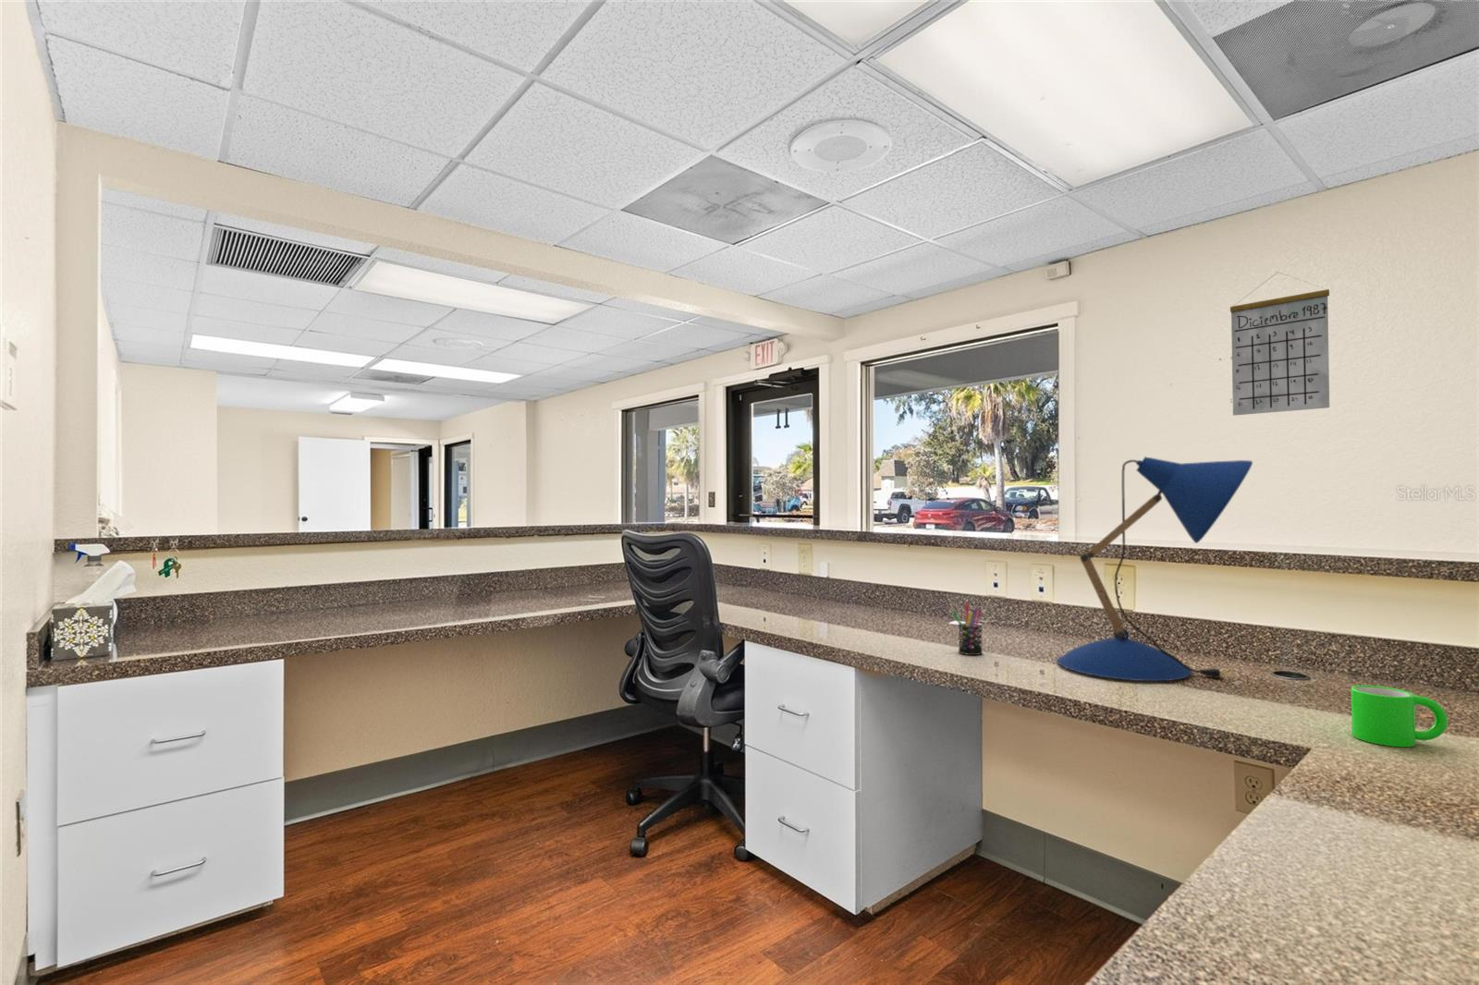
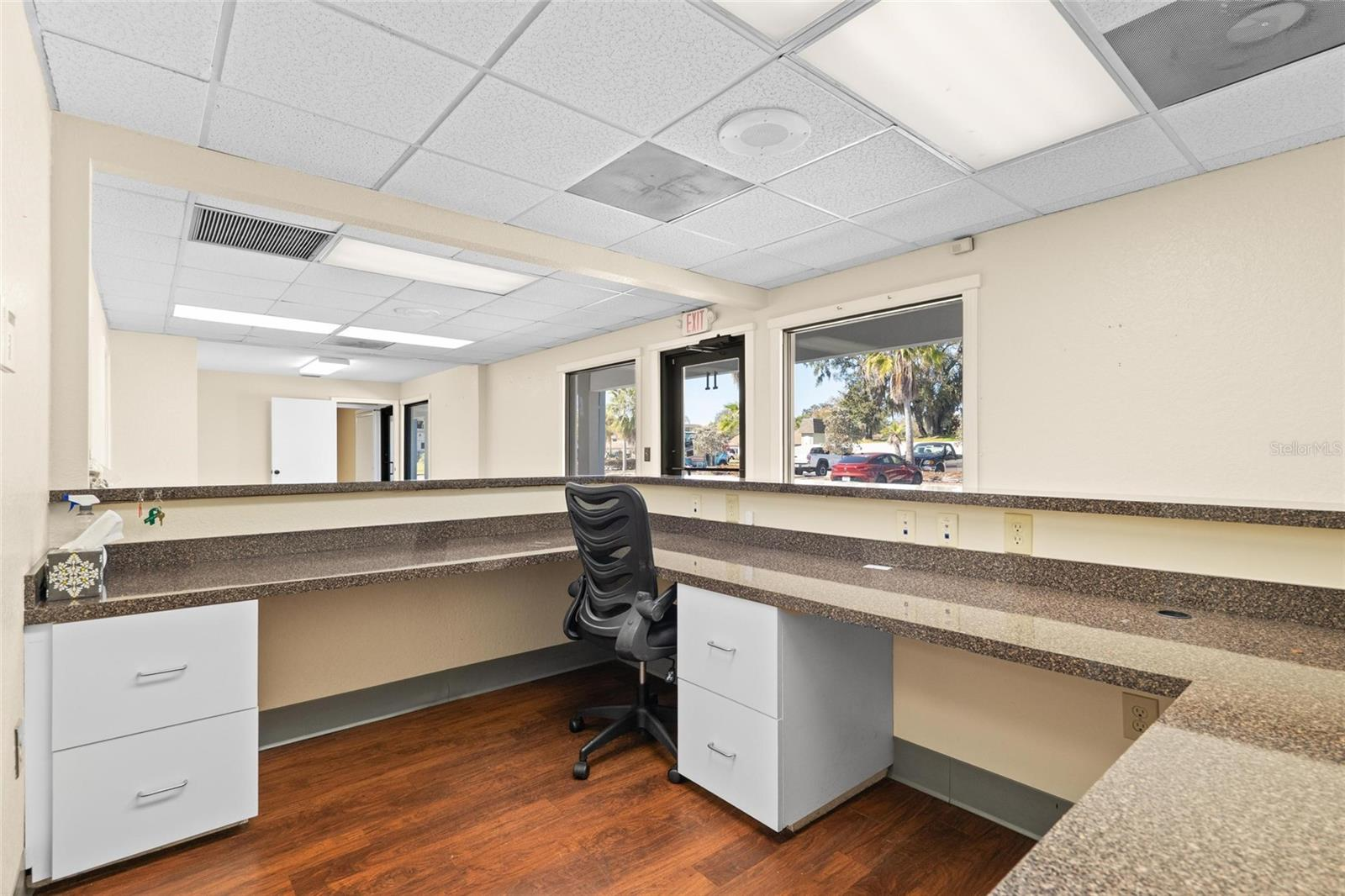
- desk lamp [1056,455,1254,682]
- calendar [1229,270,1331,417]
- pen holder [951,602,983,656]
- mug [1350,685,1448,748]
